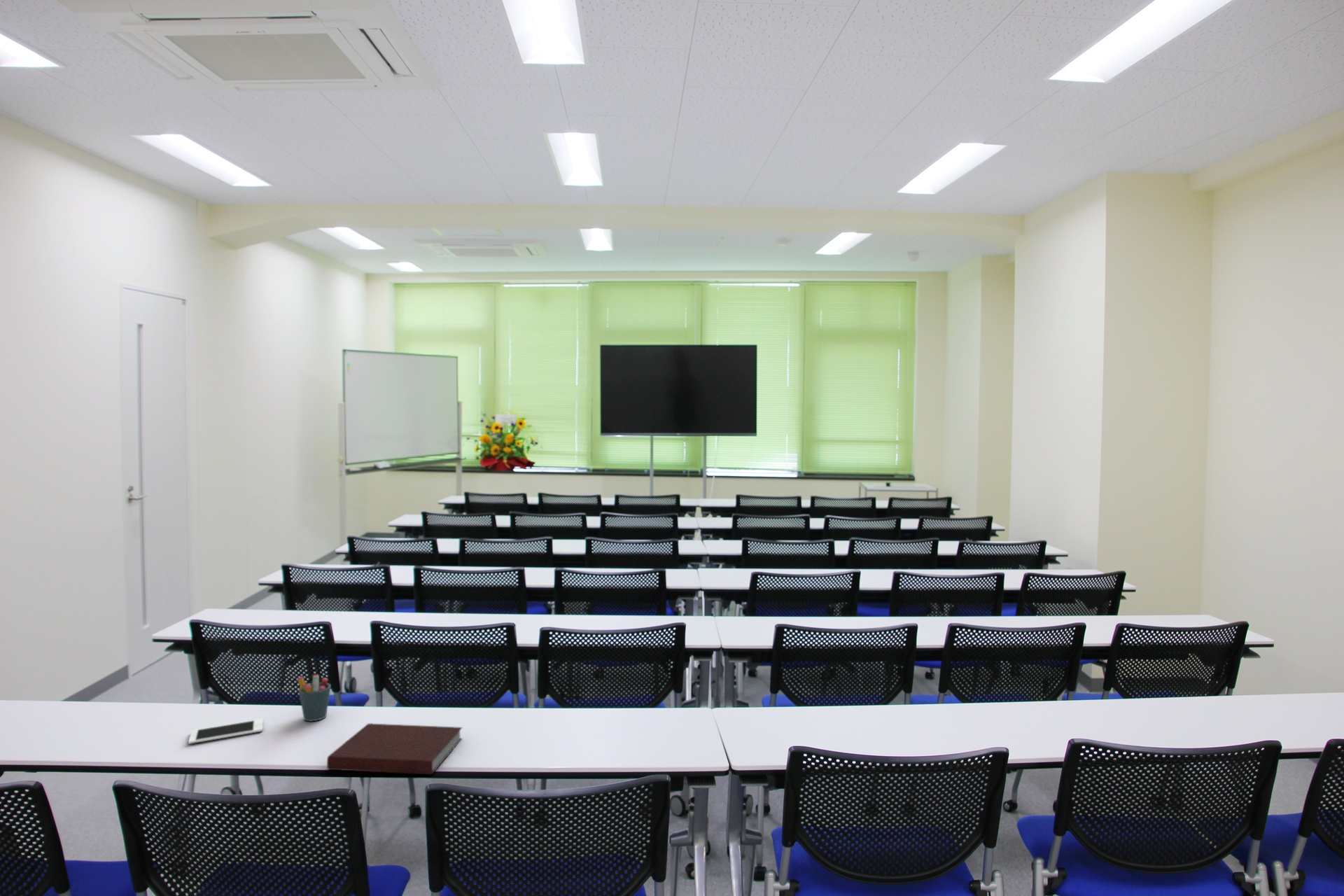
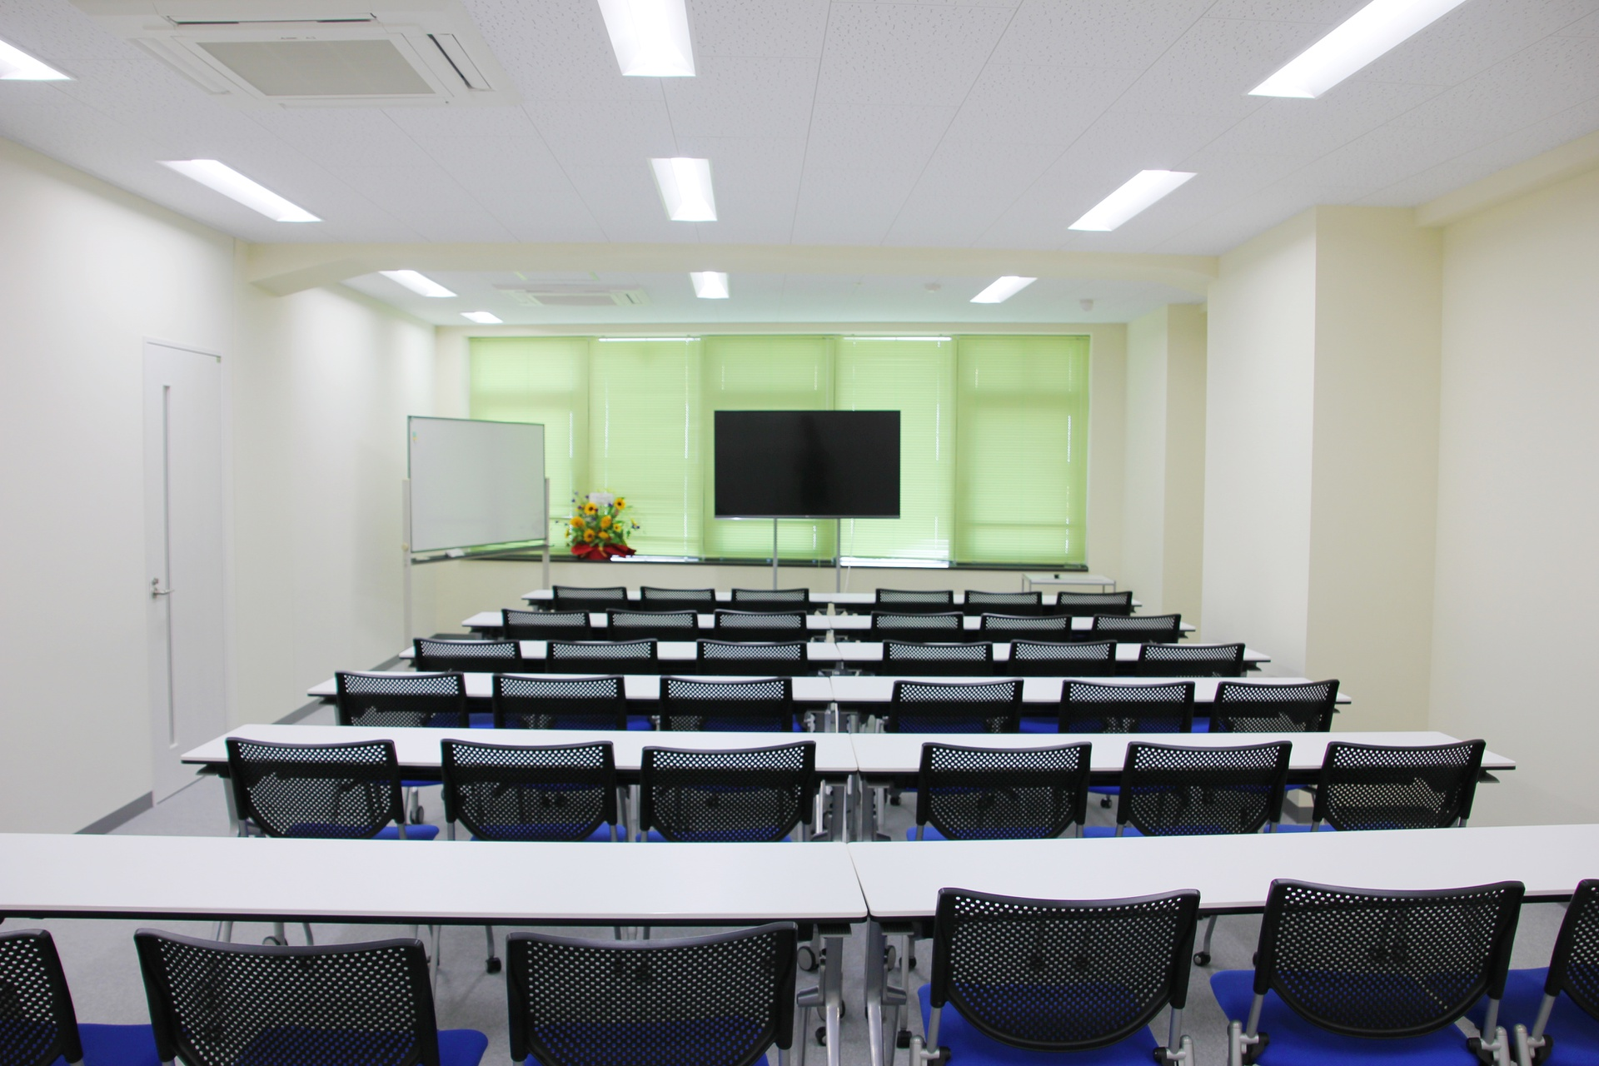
- cell phone [188,718,264,745]
- pen holder [297,673,332,722]
- notebook [326,722,463,775]
